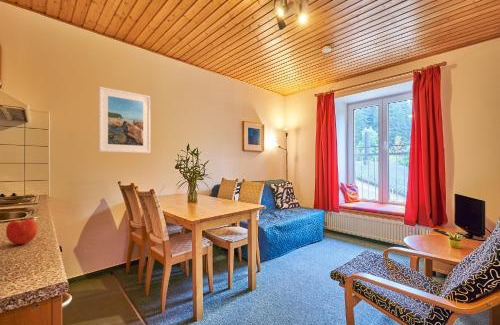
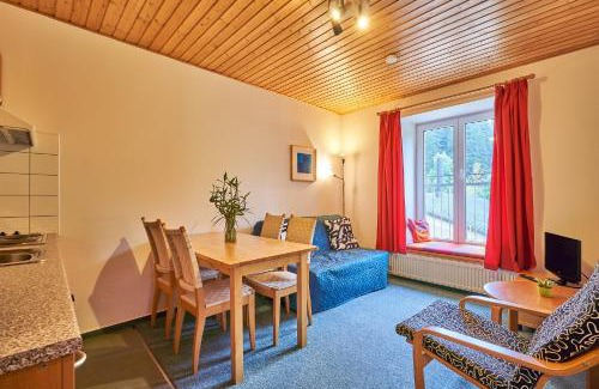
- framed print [98,86,151,154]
- apple [5,217,38,245]
